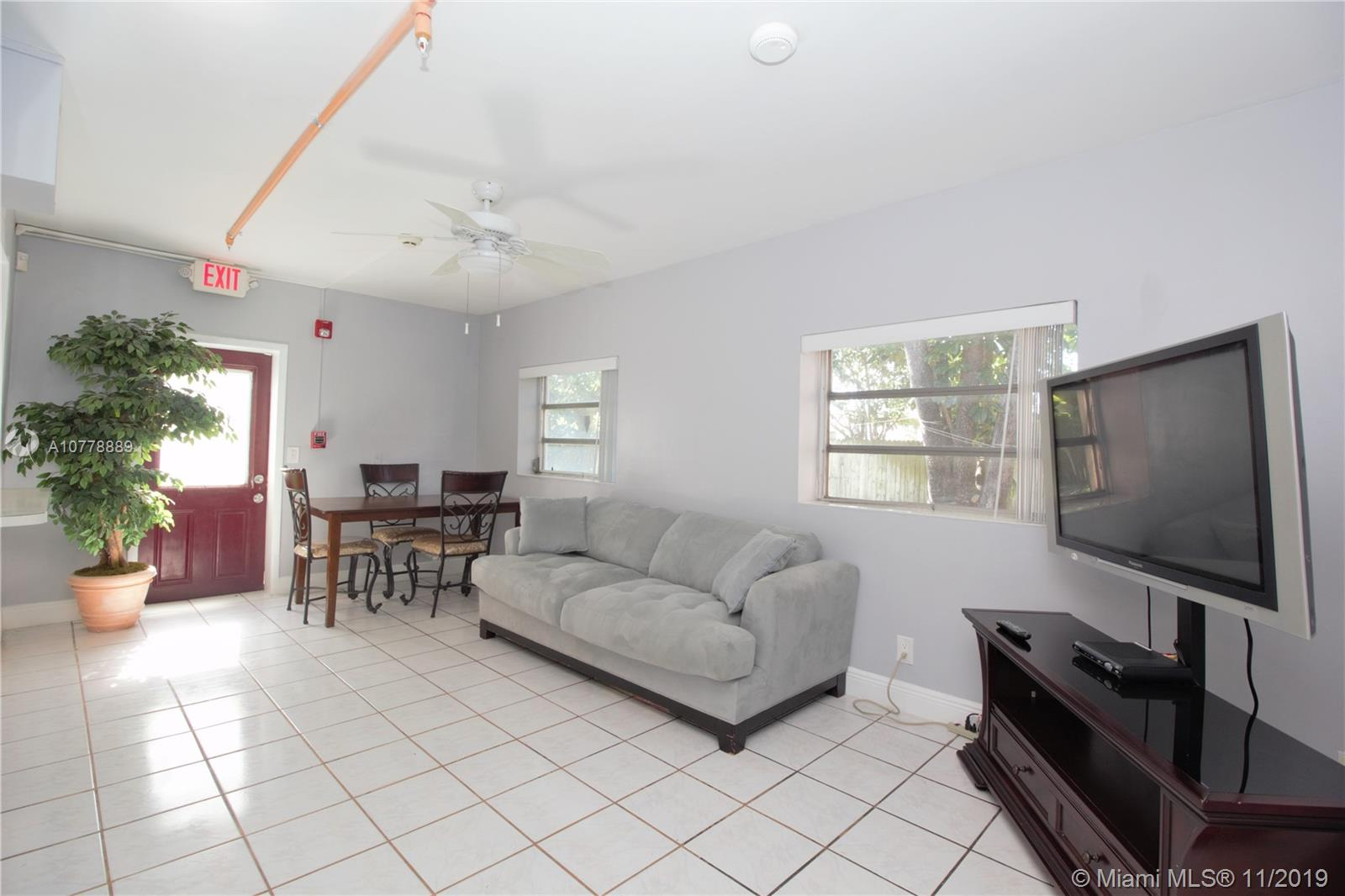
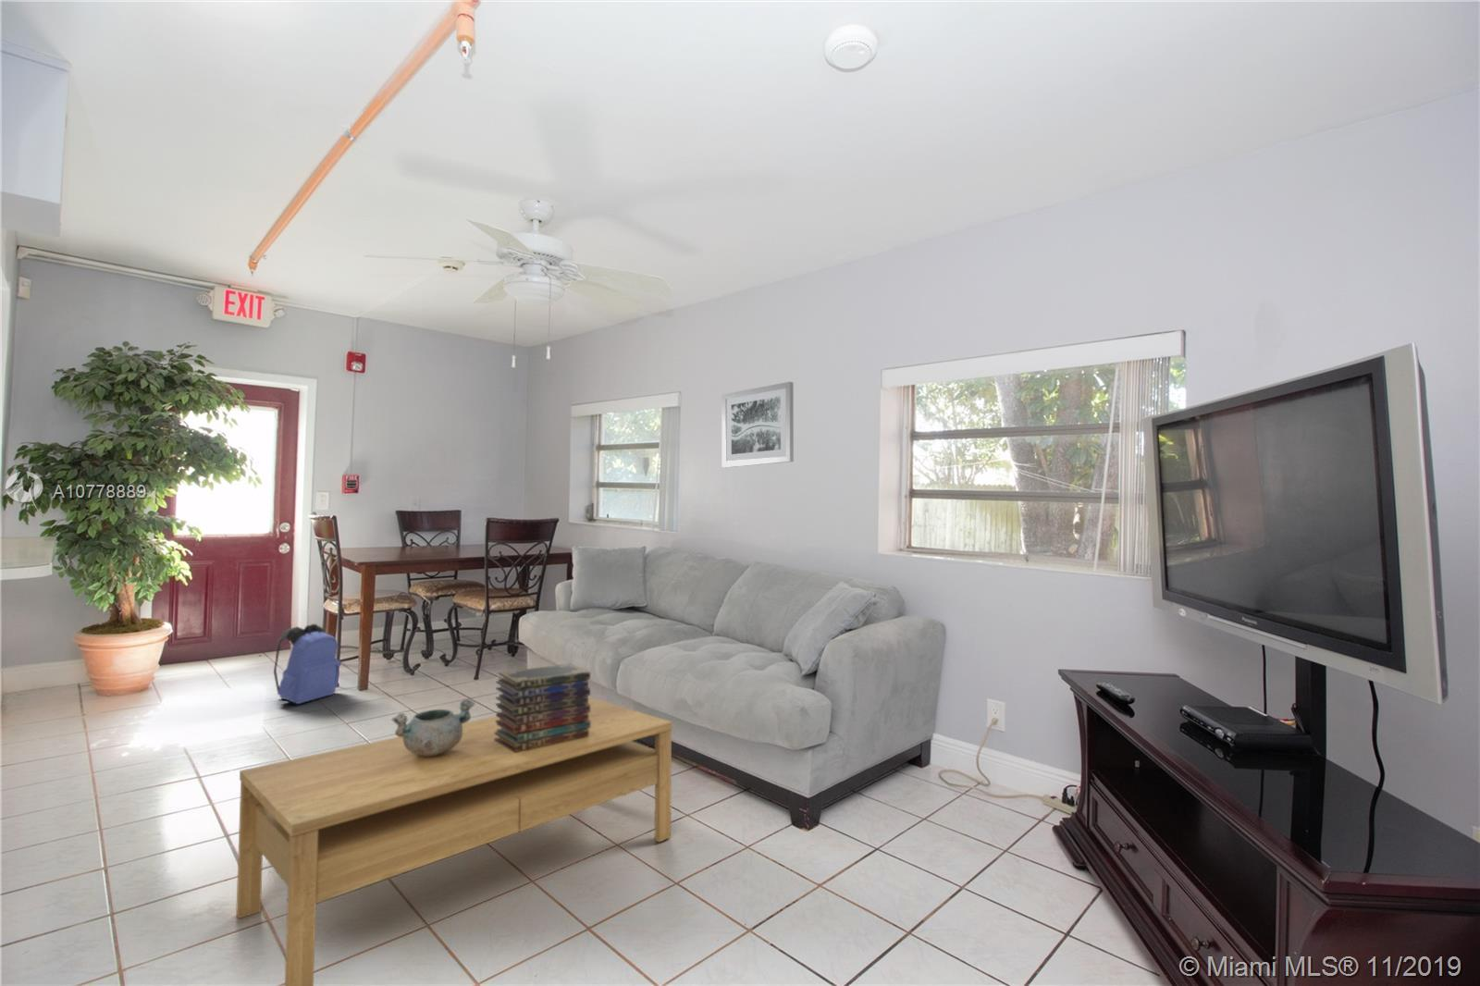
+ backpack [273,623,341,704]
+ wall art [721,381,794,468]
+ book stack [494,662,591,753]
+ decorative bowl [392,699,475,757]
+ coffee table [235,697,673,986]
